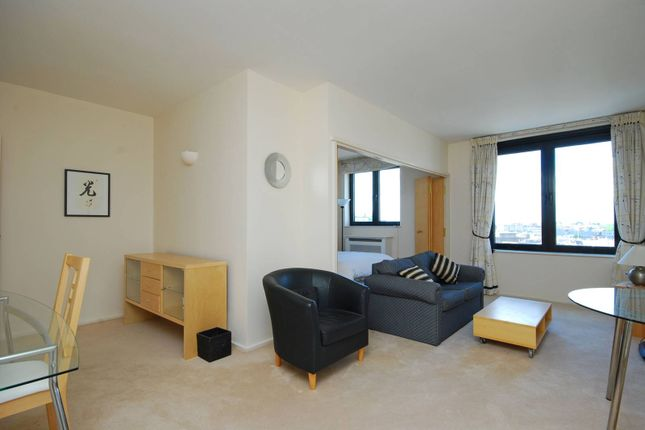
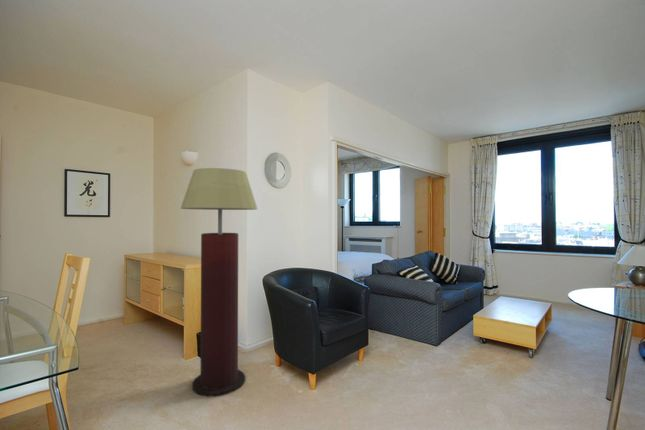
+ floor lamp [180,167,258,398]
